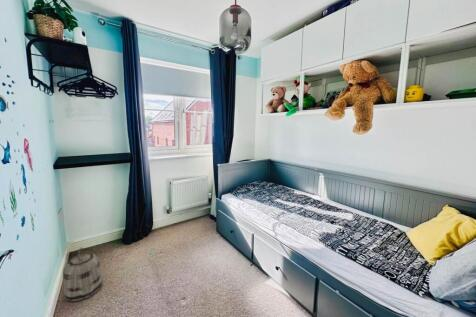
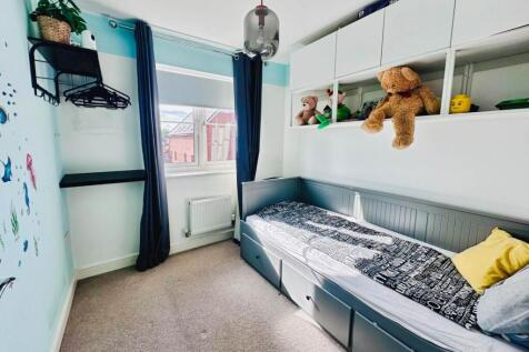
- basket [62,247,104,303]
